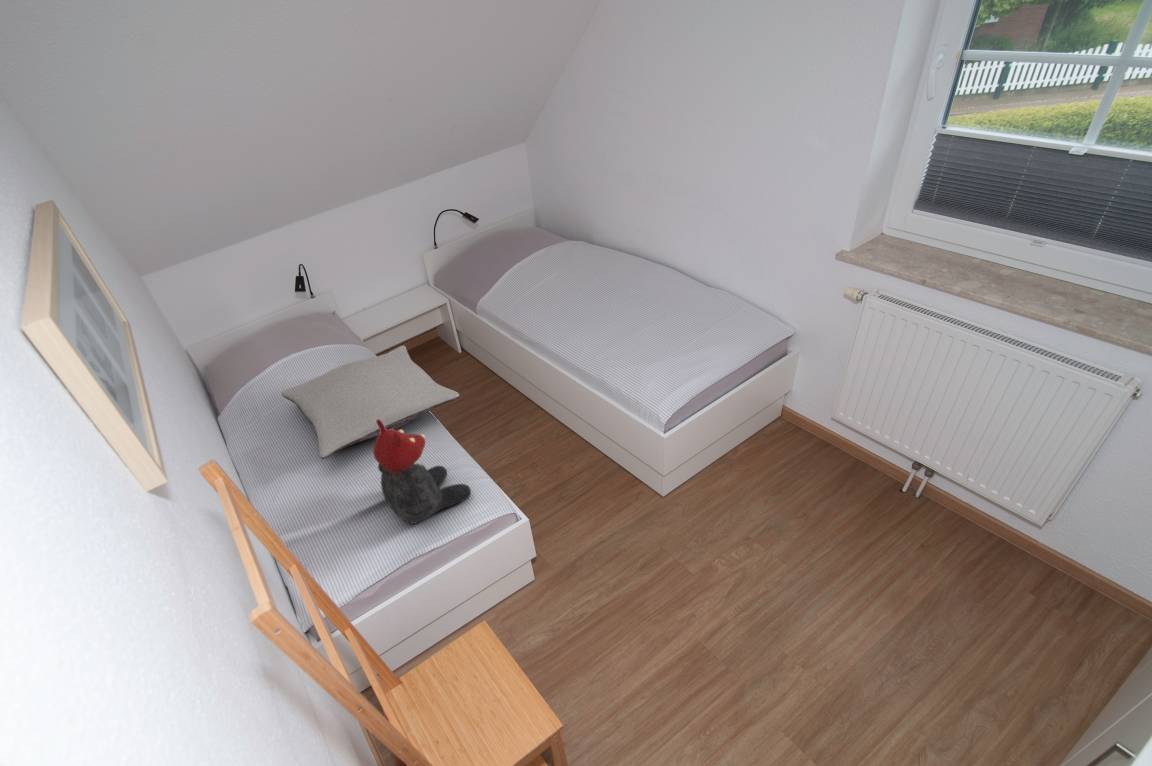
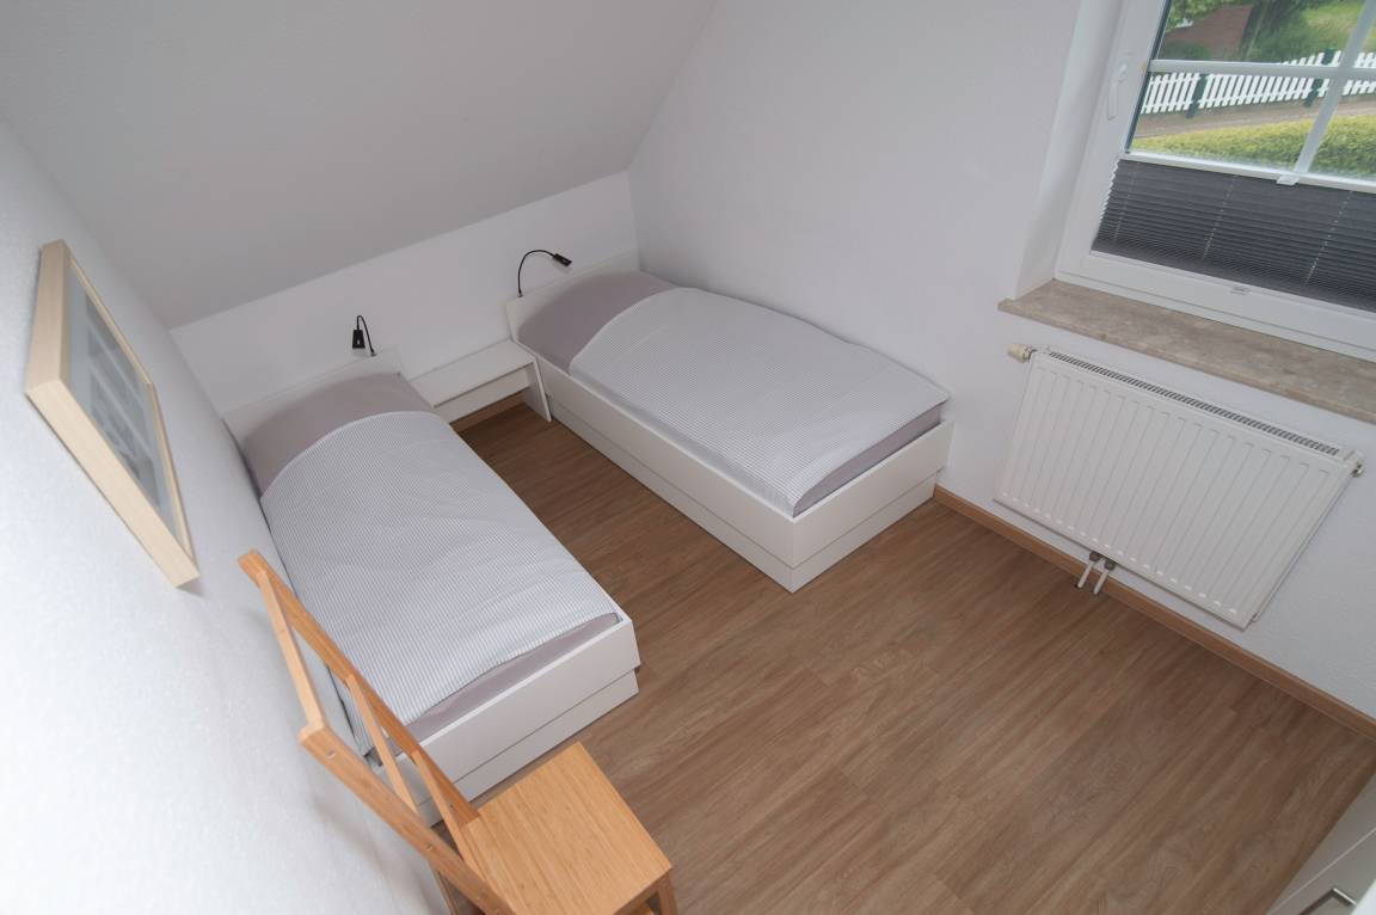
- teddy bear [372,419,472,525]
- pillow [280,345,461,460]
